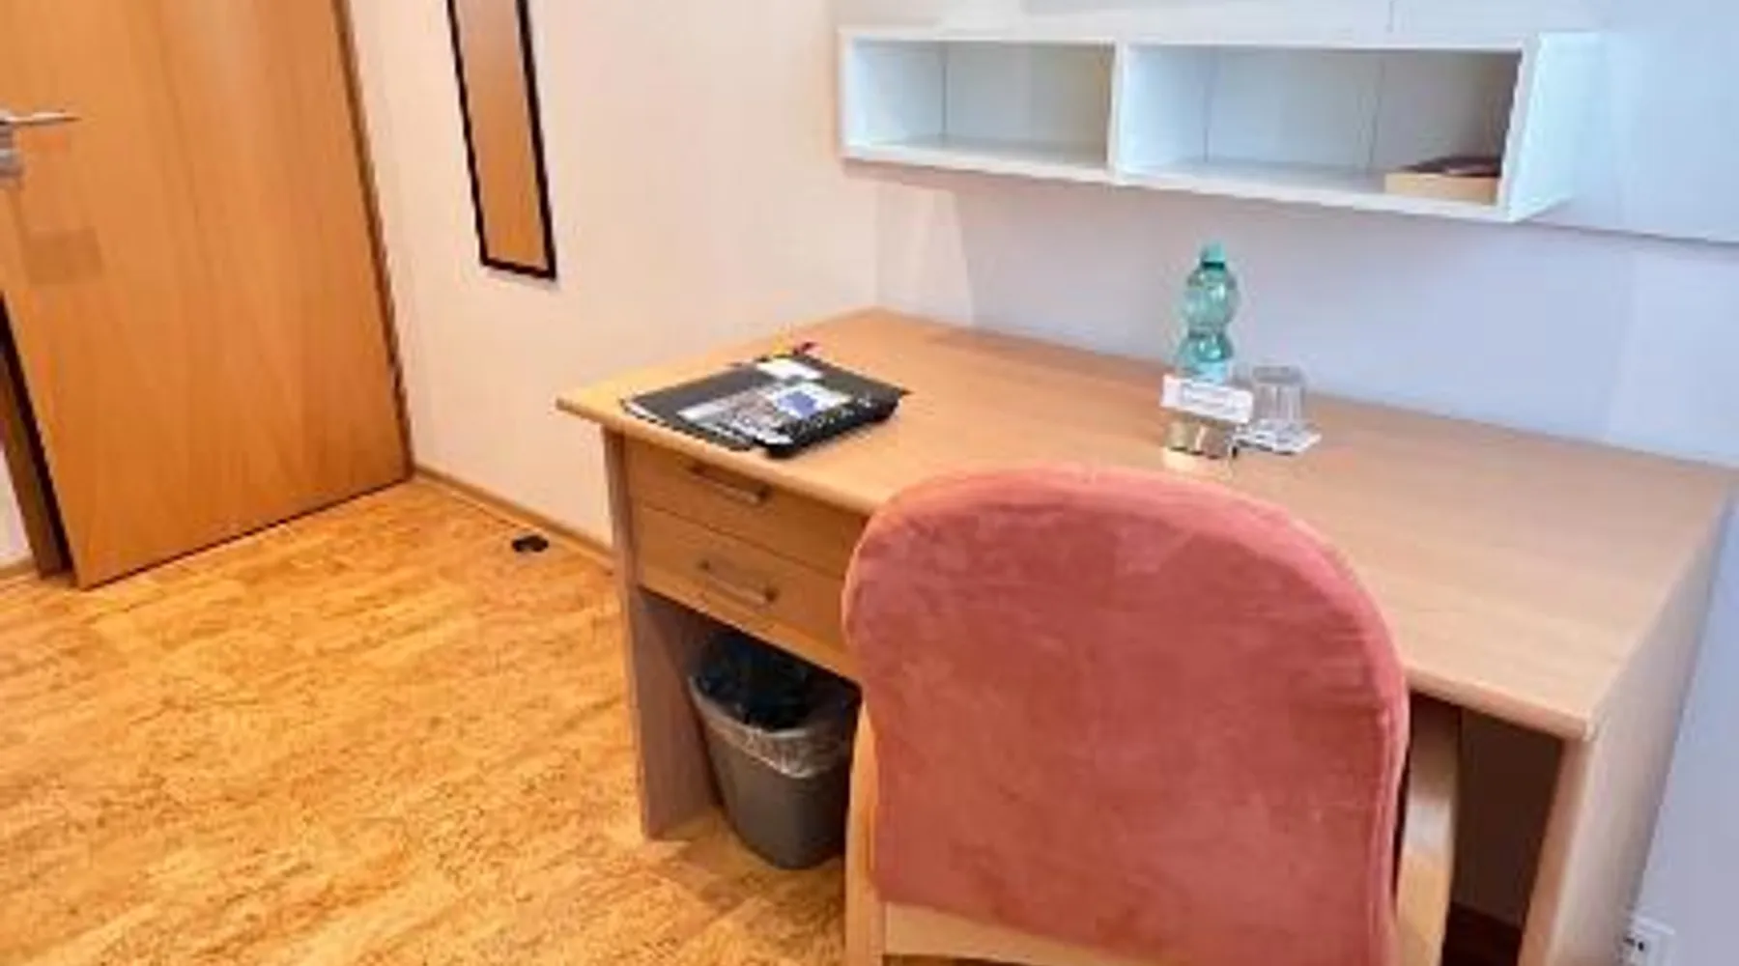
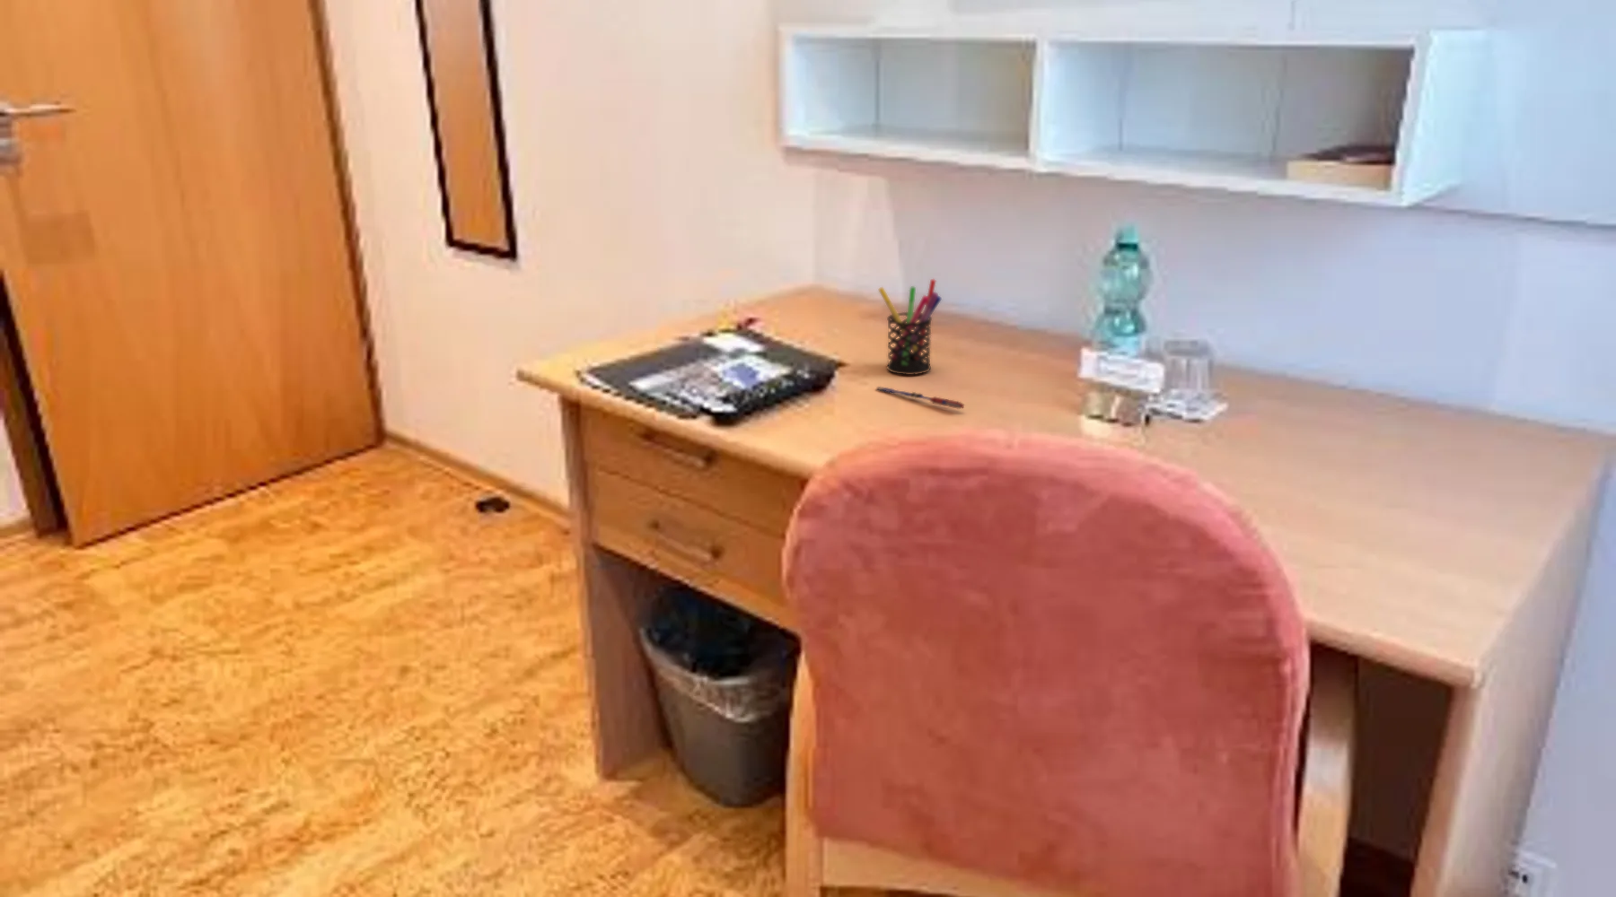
+ pen [874,386,965,410]
+ pen holder [878,278,943,376]
